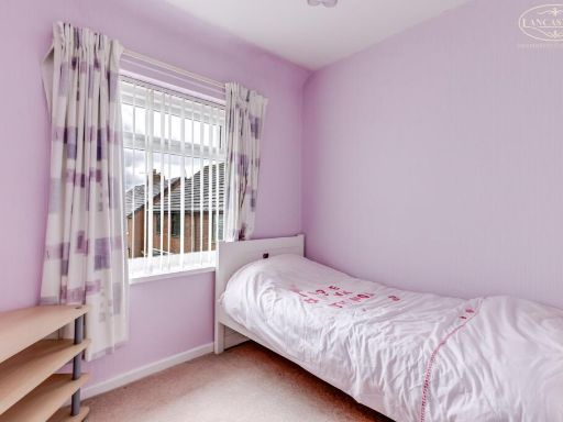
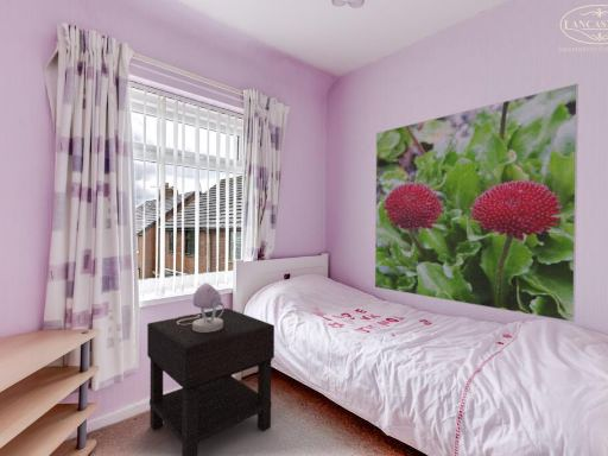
+ table lamp [172,283,226,332]
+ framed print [374,83,580,323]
+ nightstand [146,308,276,456]
